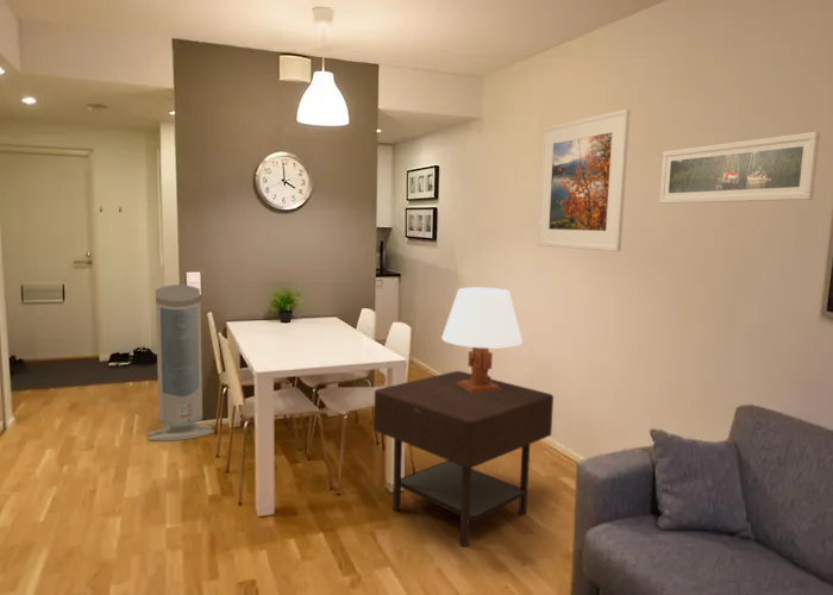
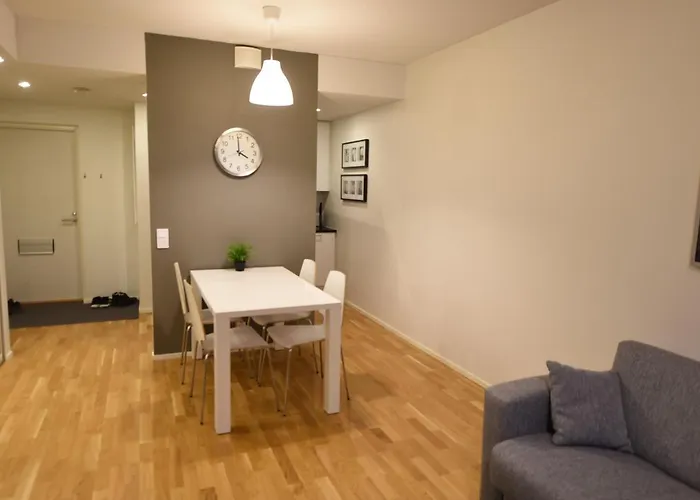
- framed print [658,131,821,205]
- side table [372,370,555,547]
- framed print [537,107,631,252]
- table lamp [440,287,524,393]
- air purifier [148,283,214,443]
